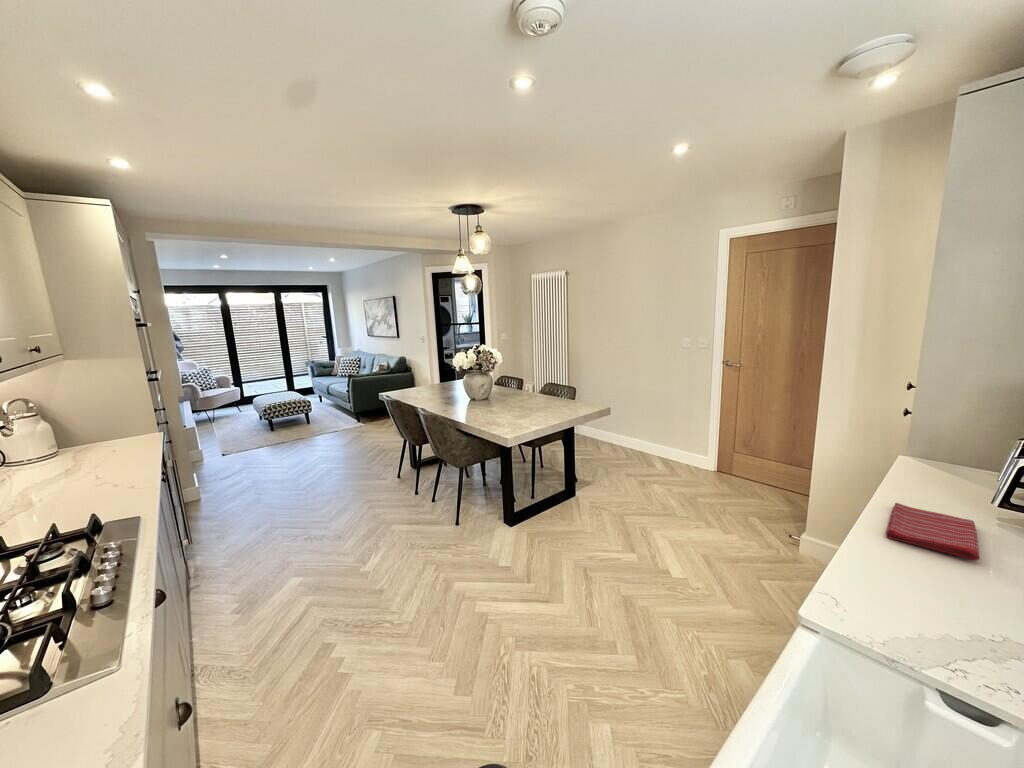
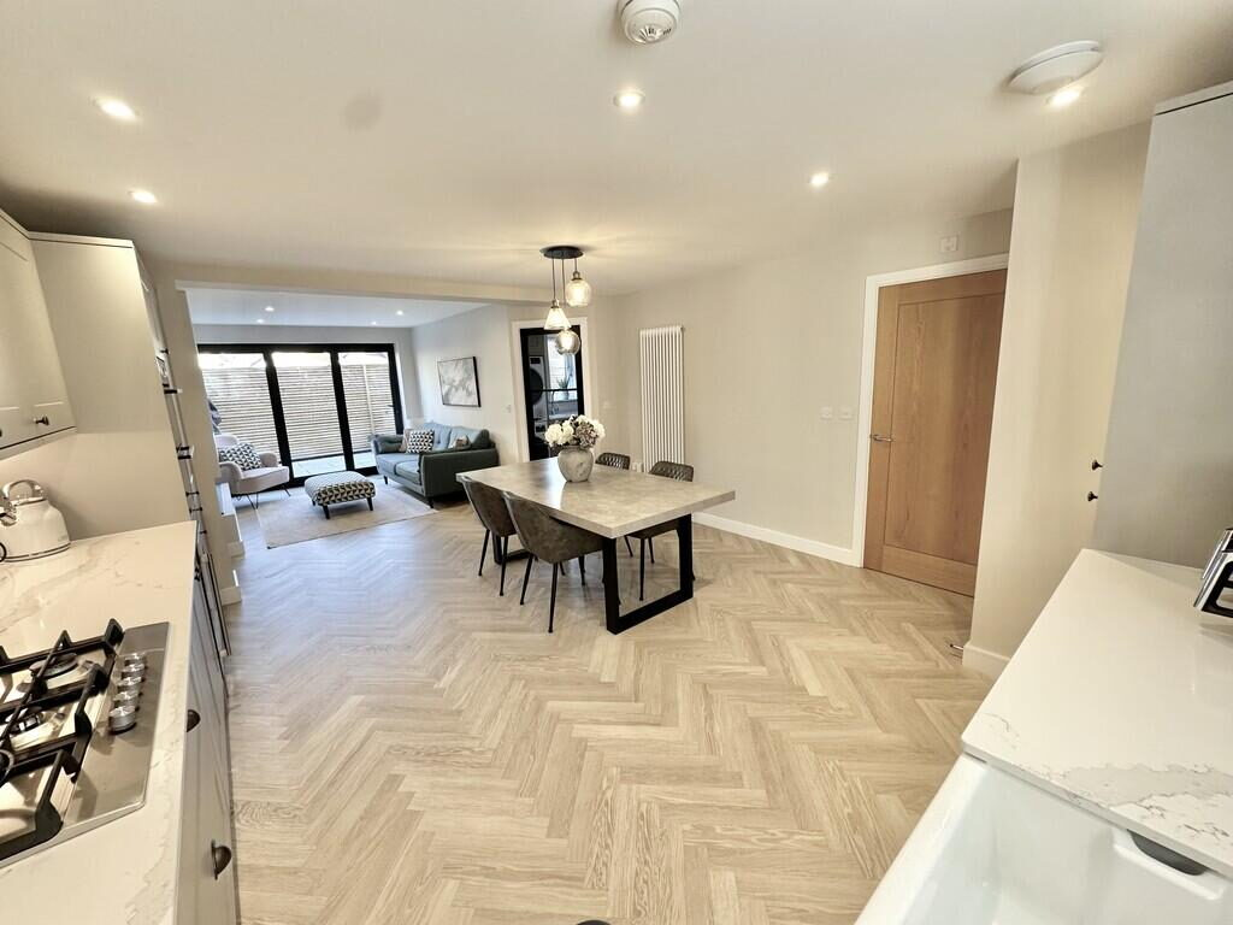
- dish towel [885,502,980,561]
